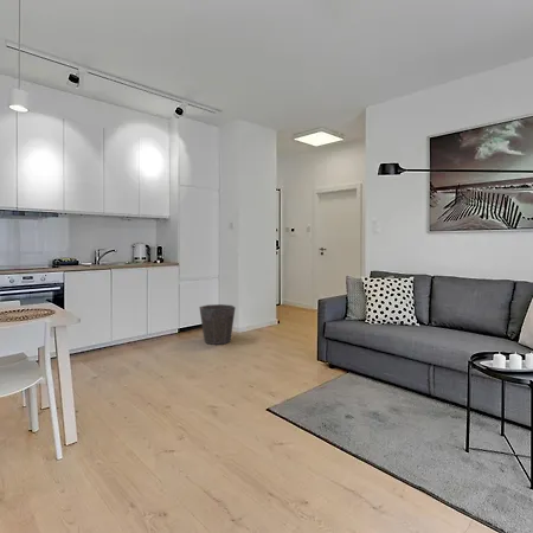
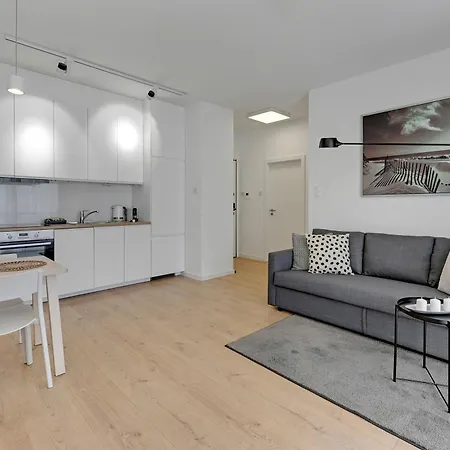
- waste bin [198,303,237,346]
